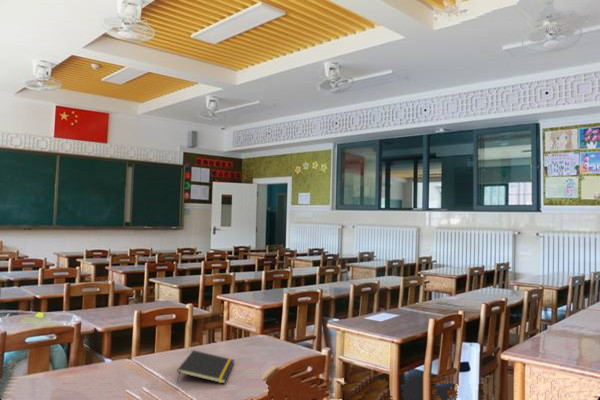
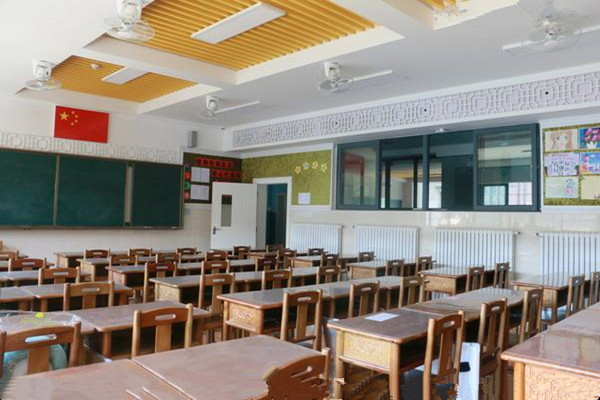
- notepad [176,349,235,385]
